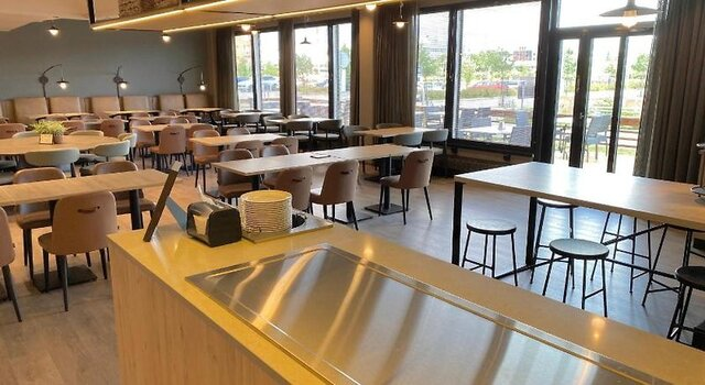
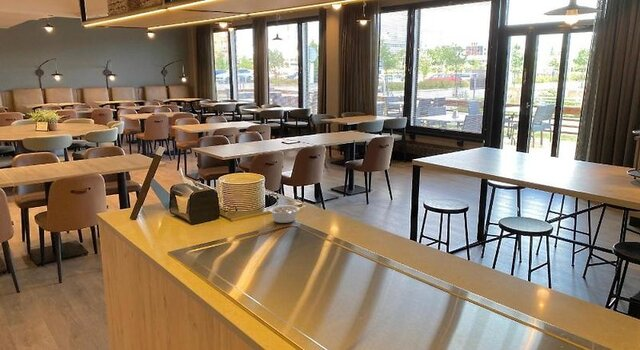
+ legume [268,204,307,224]
